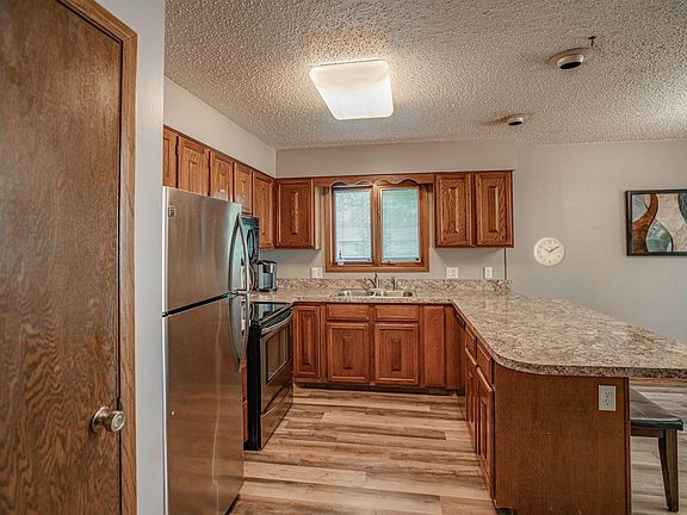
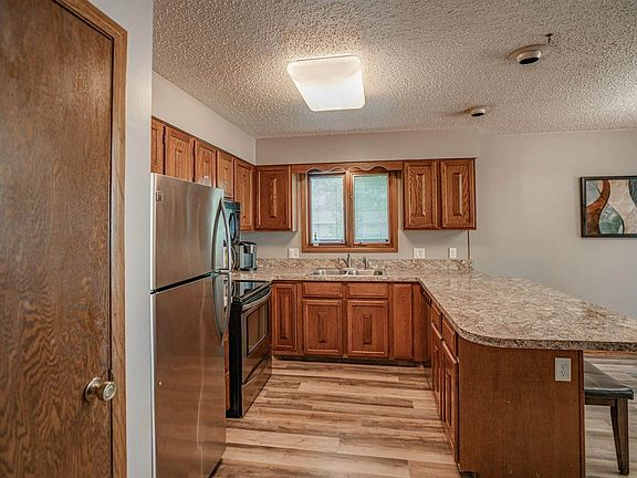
- wall clock [533,236,567,268]
